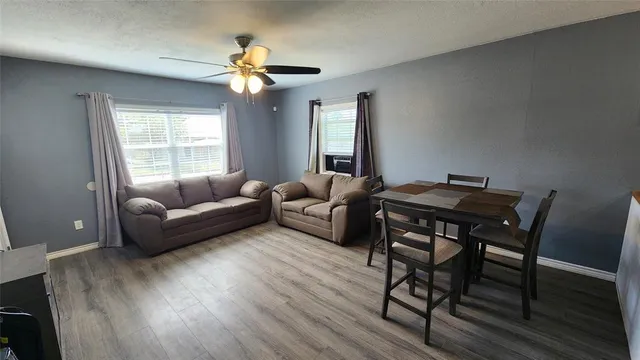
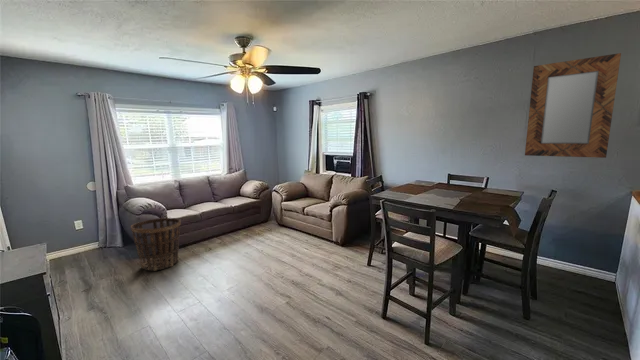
+ basket [130,217,182,271]
+ home mirror [524,52,622,159]
